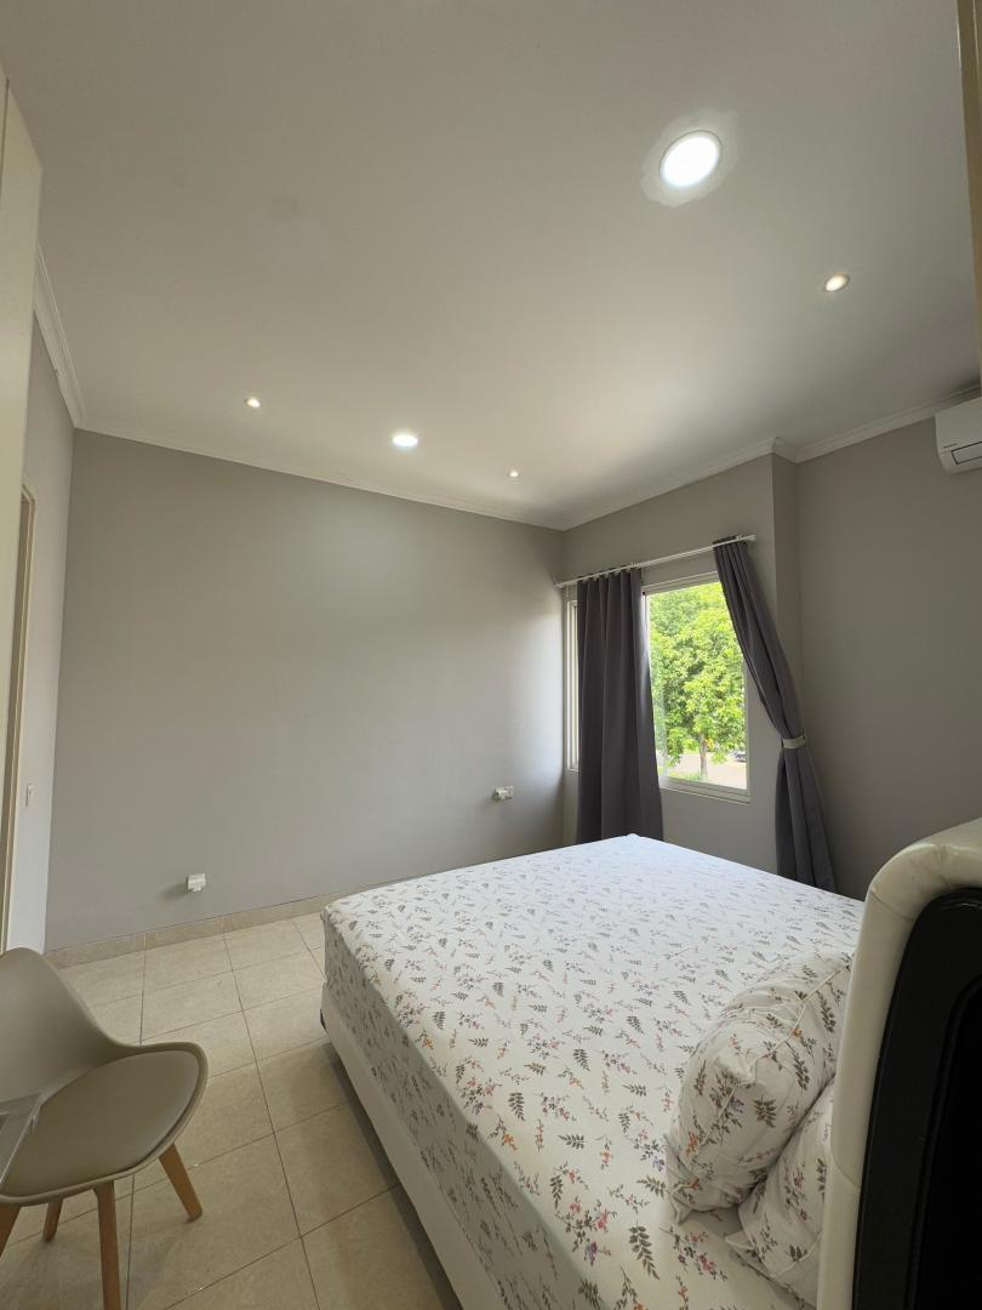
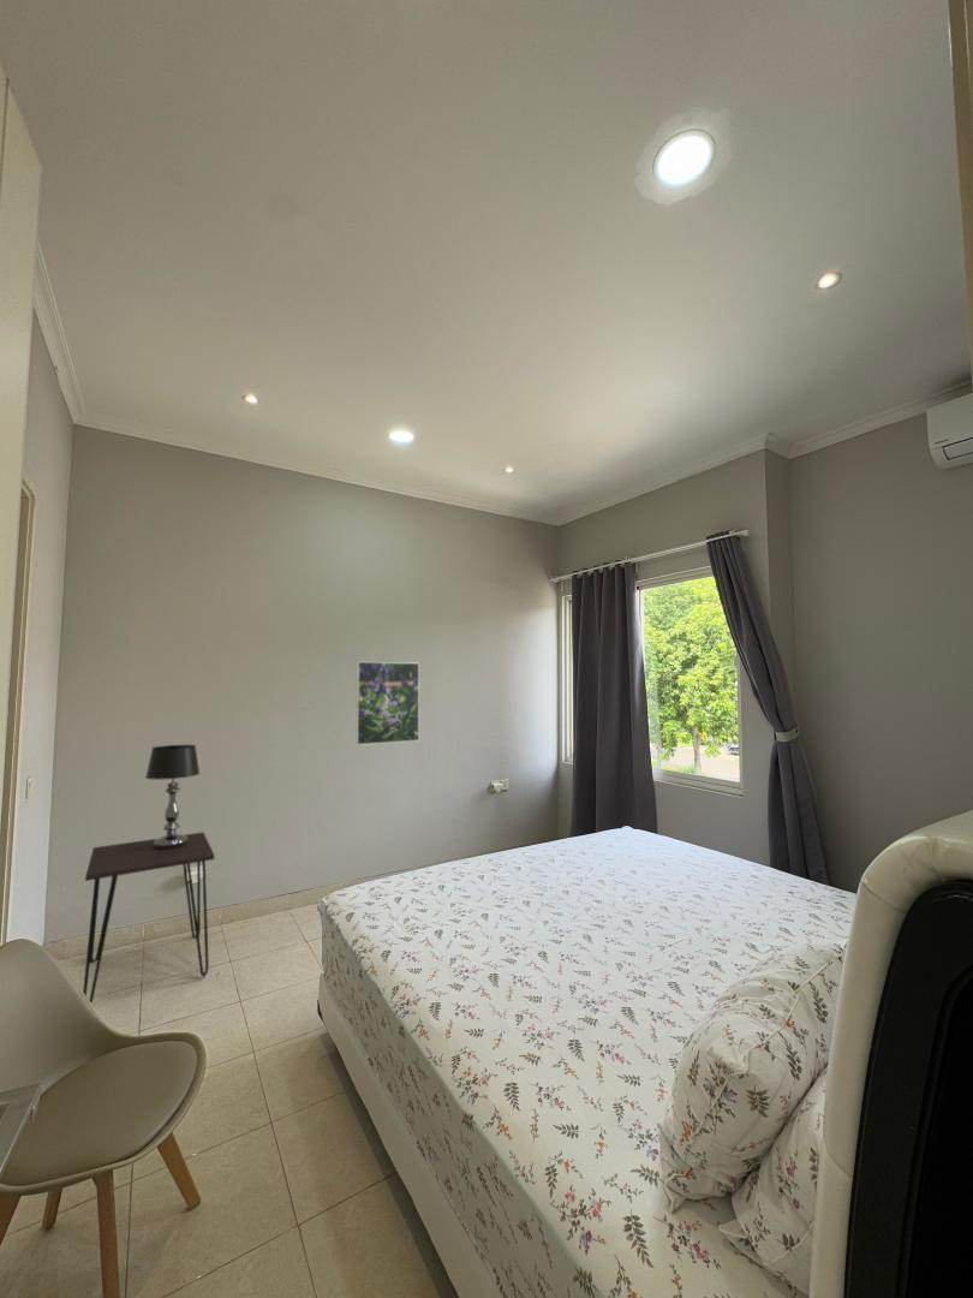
+ desk [82,830,216,1004]
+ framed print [354,661,420,746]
+ table lamp [144,744,201,849]
